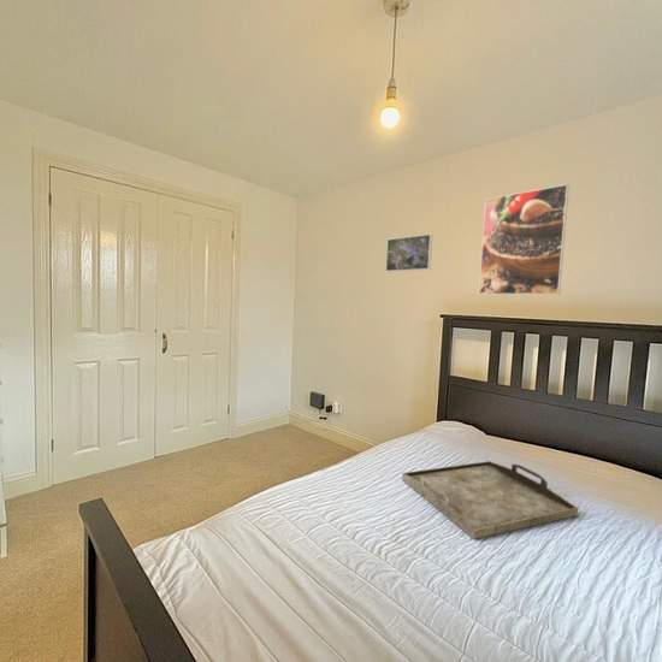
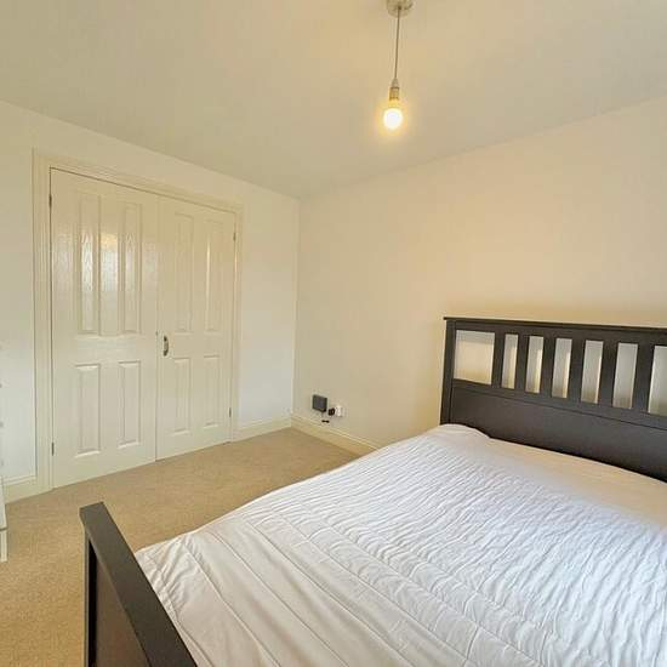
- serving tray [401,460,579,540]
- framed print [478,183,571,296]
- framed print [385,234,433,273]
